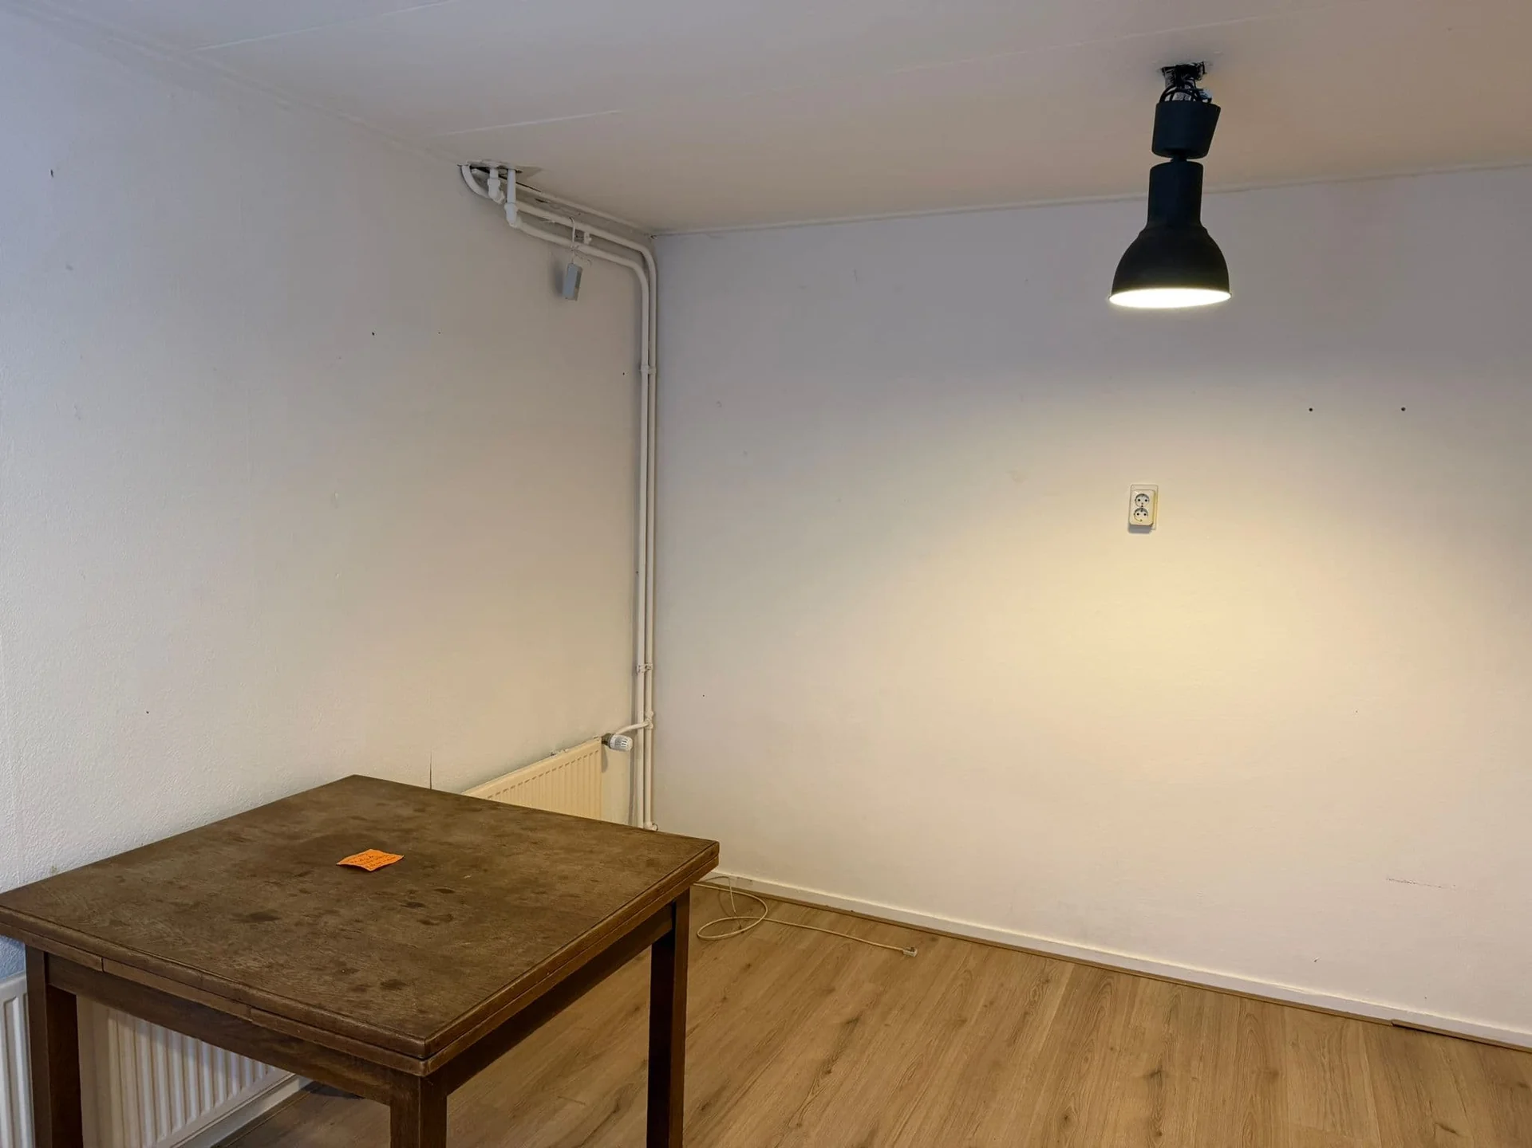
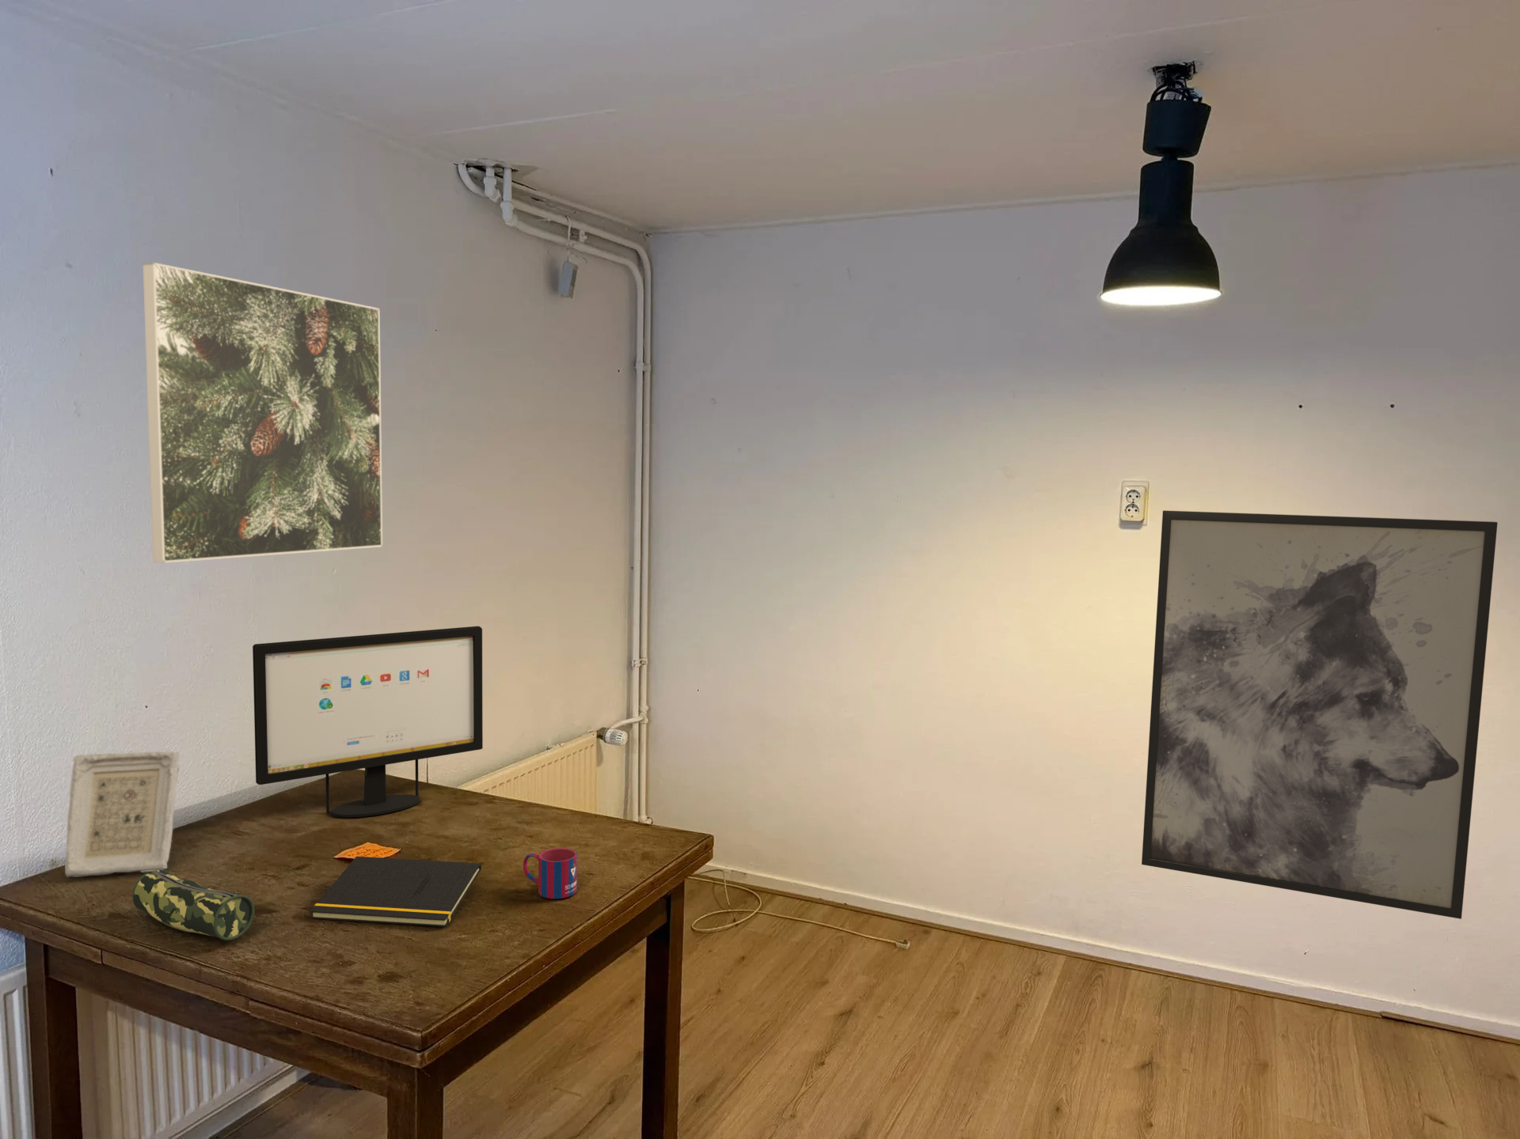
+ pencil case [132,870,255,942]
+ computer monitor [251,626,484,818]
+ wall art [1141,510,1498,920]
+ picture frame [65,750,181,878]
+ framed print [142,262,383,564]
+ mug [523,847,578,900]
+ notepad [310,855,482,927]
